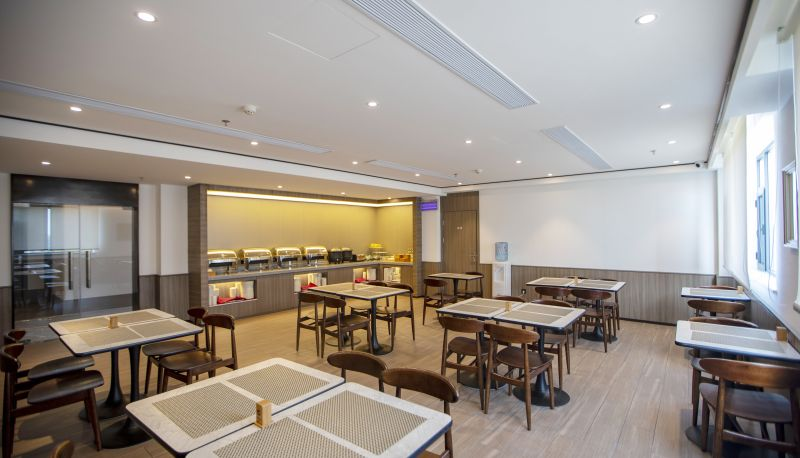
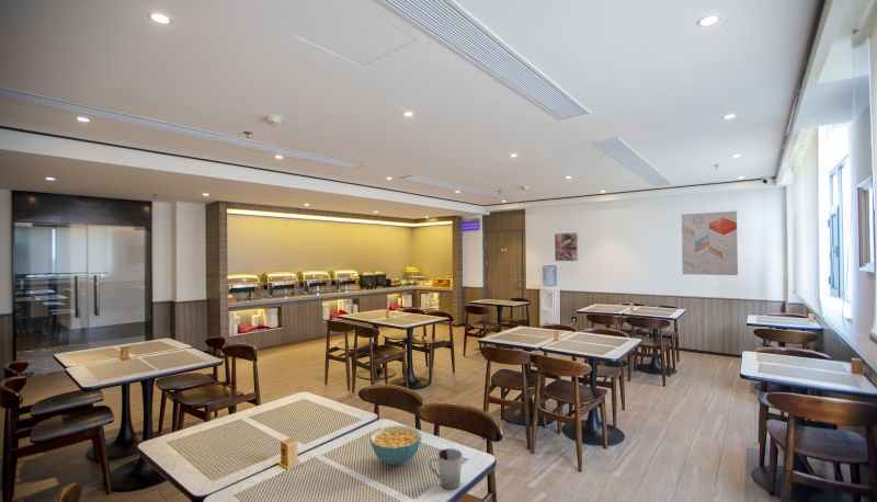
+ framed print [554,231,579,262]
+ cup [428,447,464,490]
+ wall art [681,210,739,276]
+ cereal bowl [369,424,423,466]
